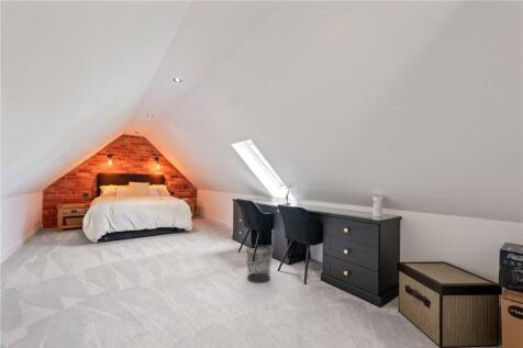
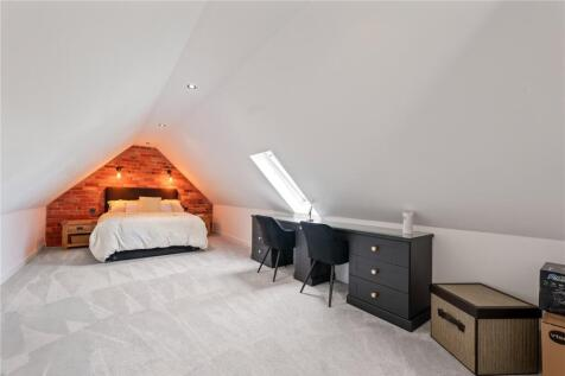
- waste bin [245,244,274,284]
